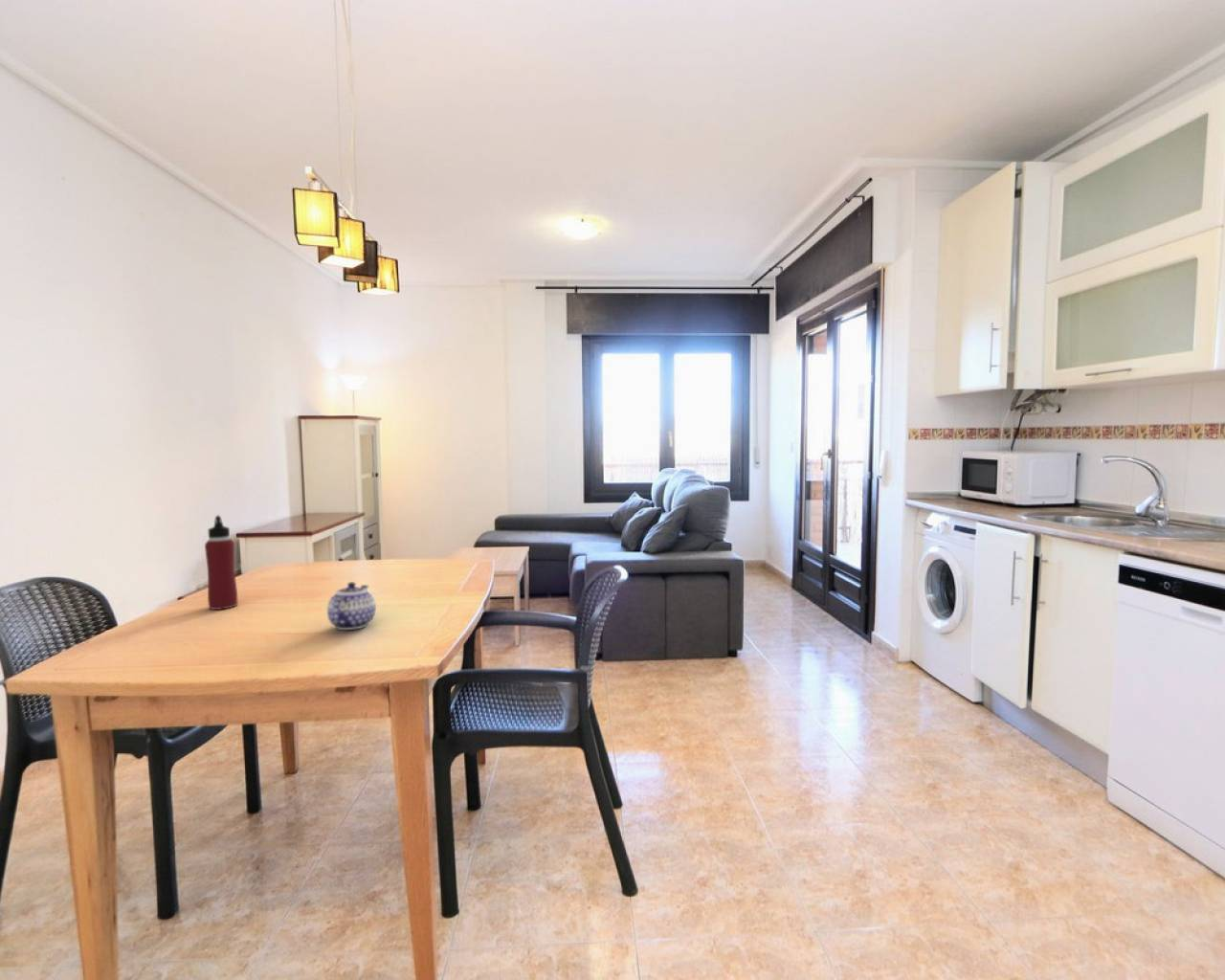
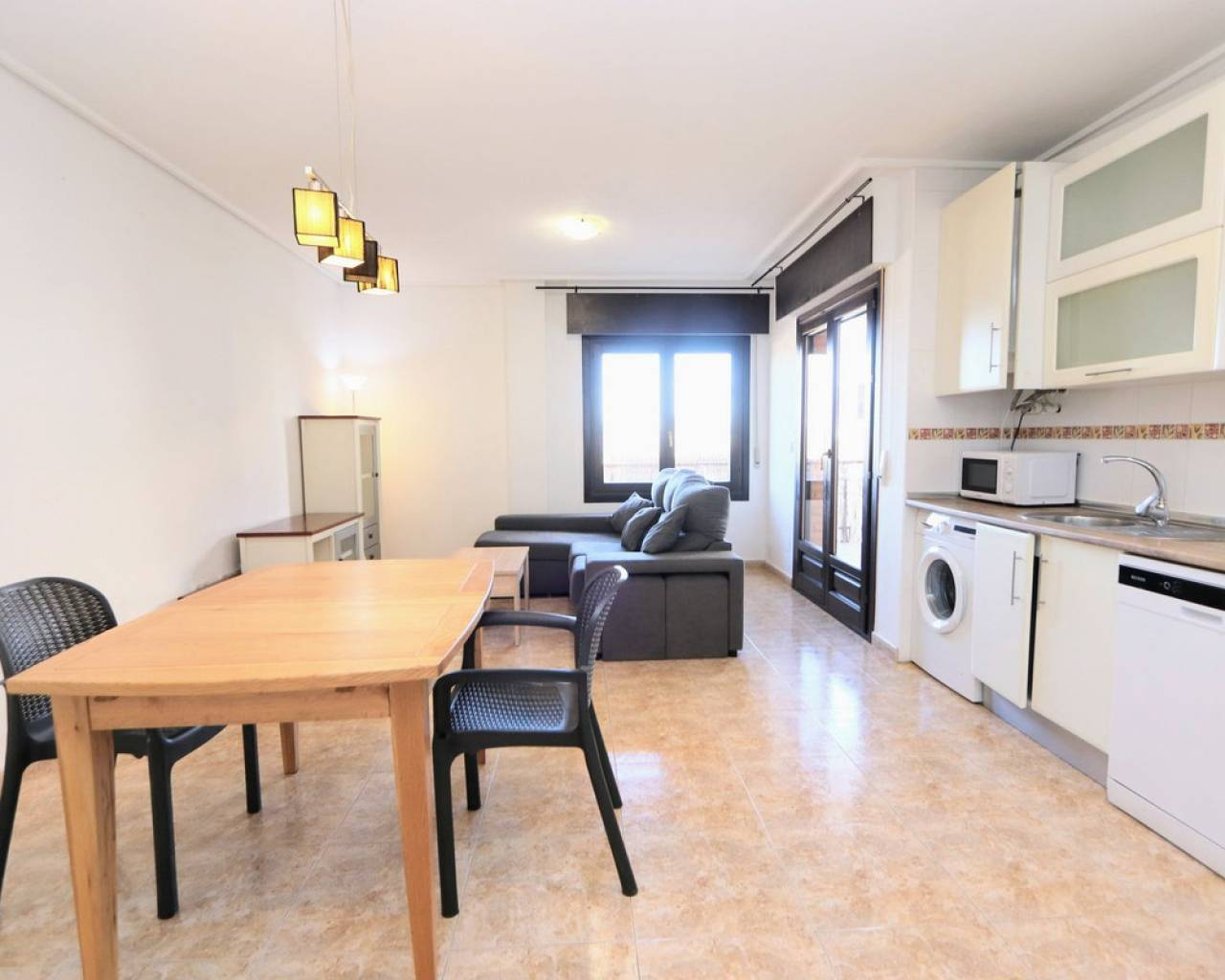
- water bottle [204,515,238,611]
- teapot [326,581,377,631]
